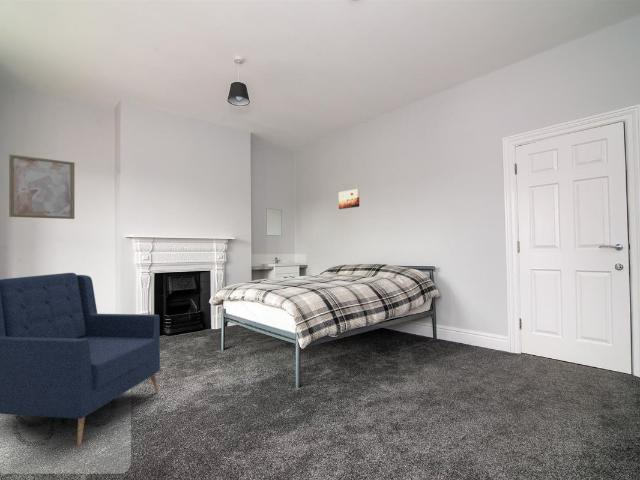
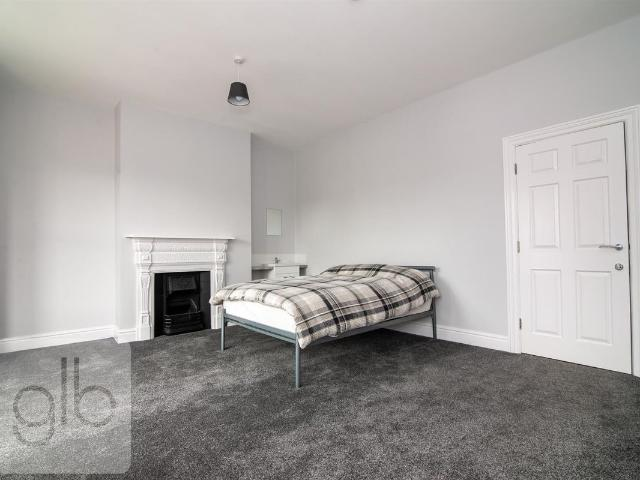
- wall art [338,188,360,210]
- wall art [8,154,75,220]
- armchair [0,272,161,445]
